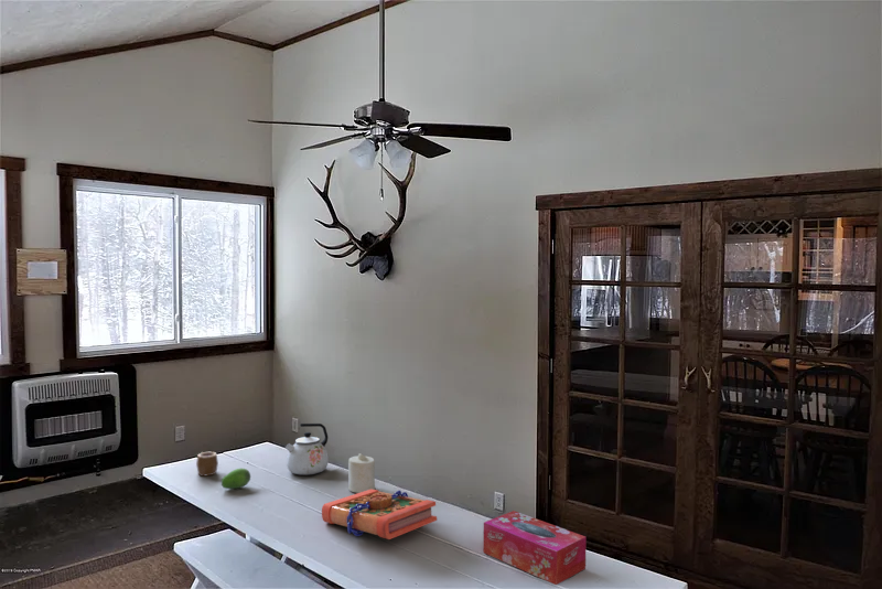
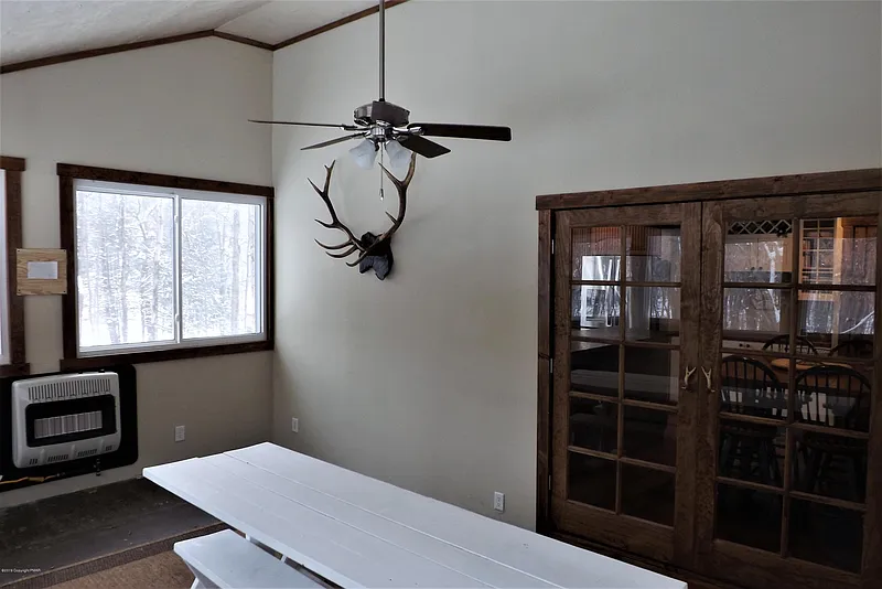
- fruit [220,468,251,490]
- mug [195,451,219,476]
- tissue box [482,510,588,586]
- kettle [284,422,330,475]
- book [321,489,438,540]
- candle [347,452,376,494]
